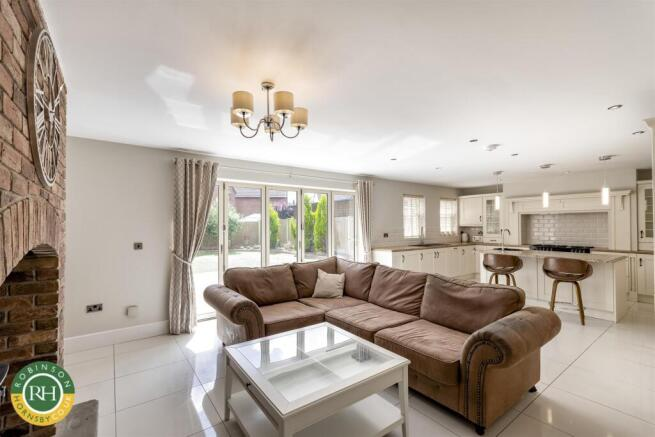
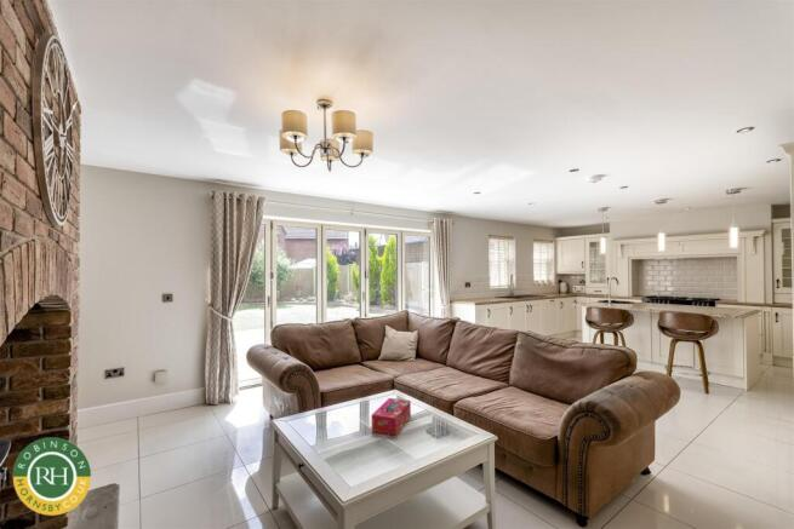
+ tissue box [371,397,412,437]
